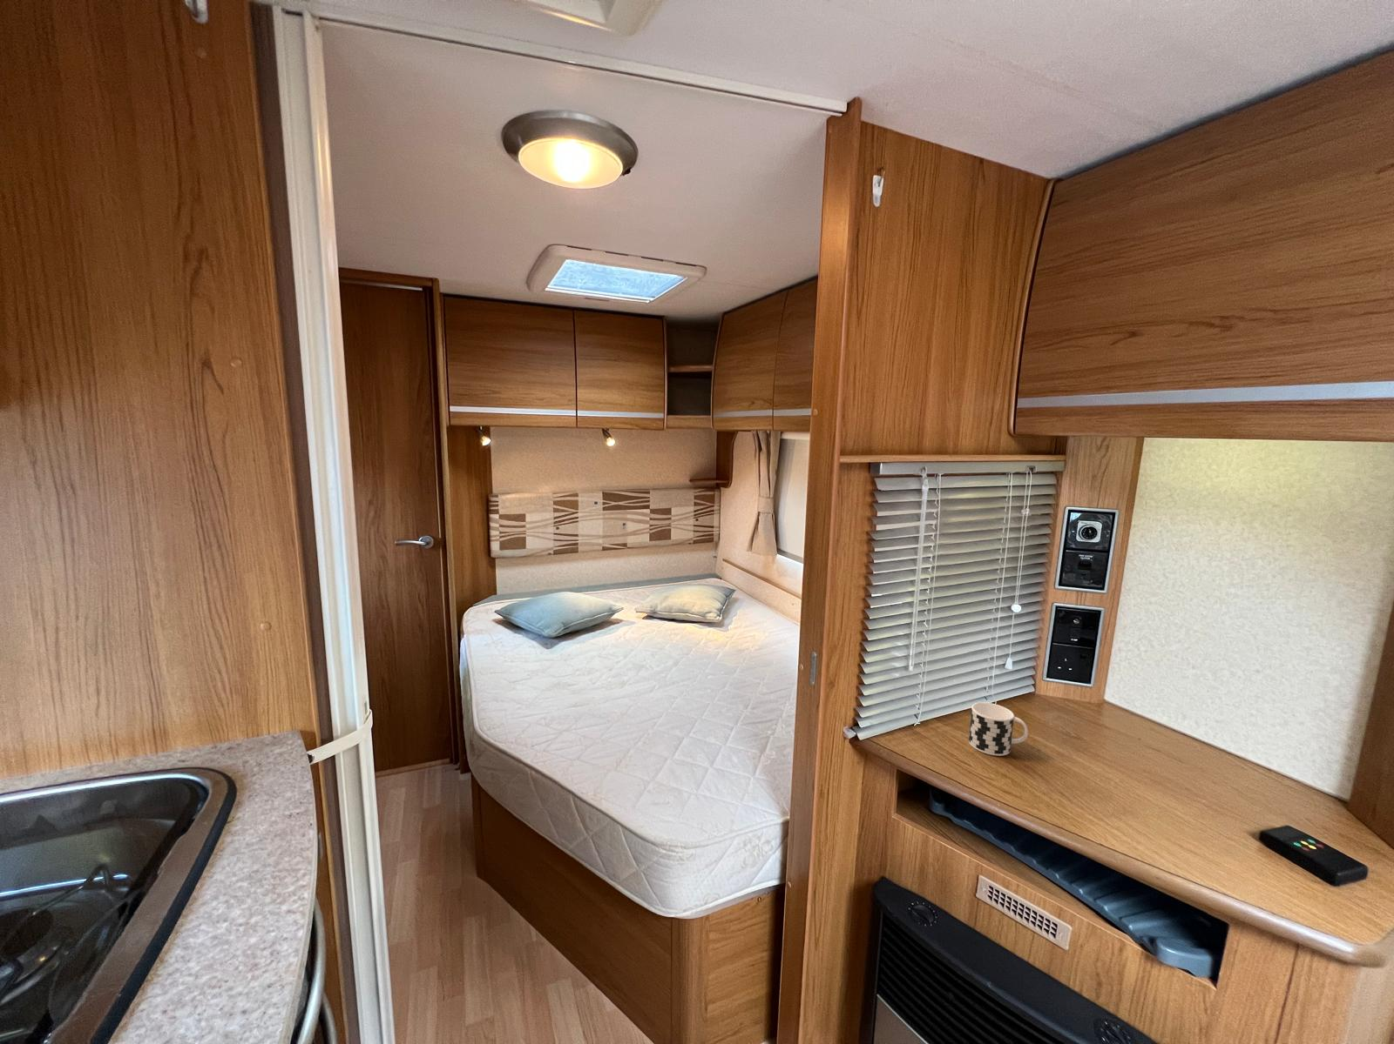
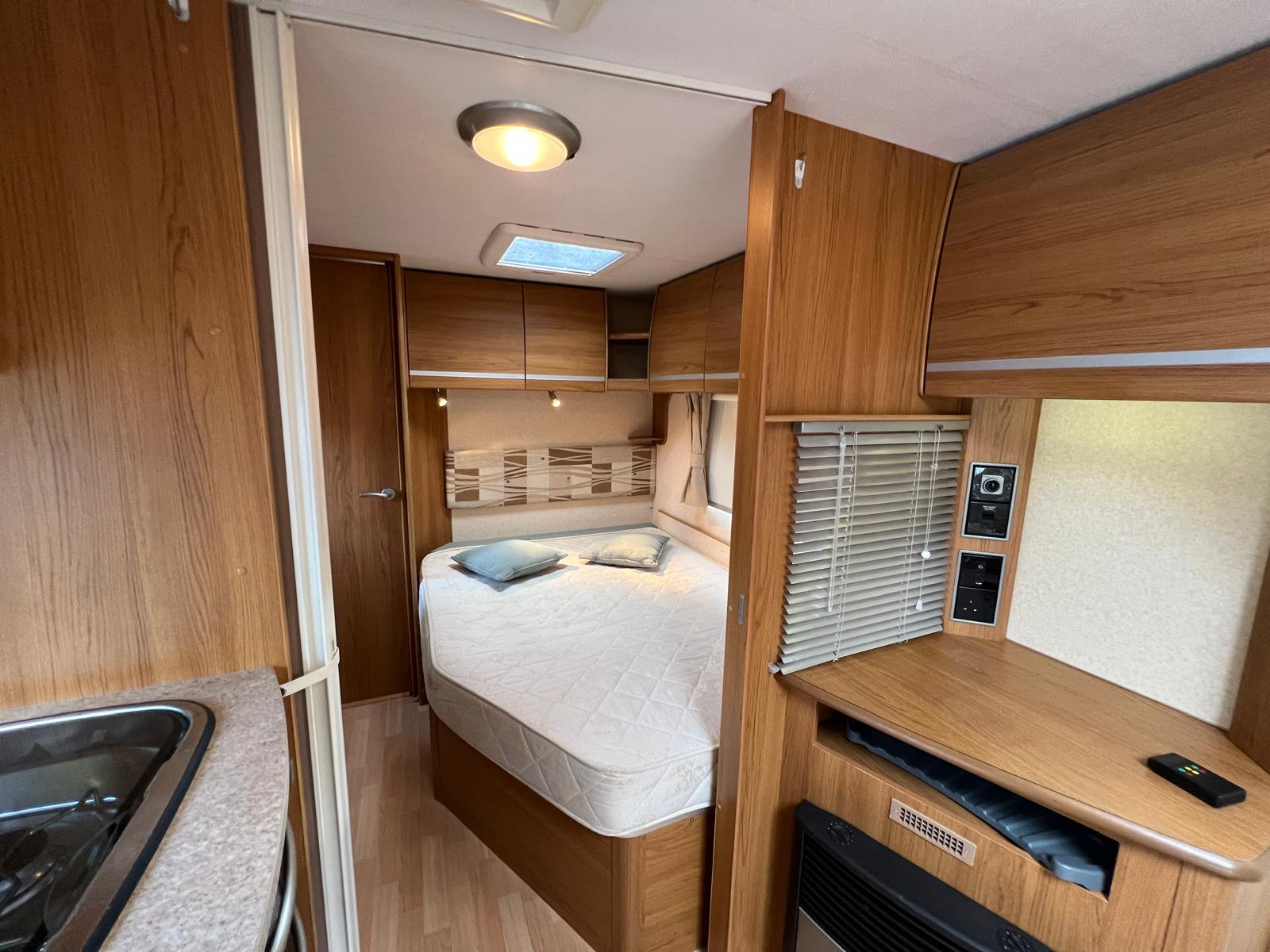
- cup [968,701,1028,757]
